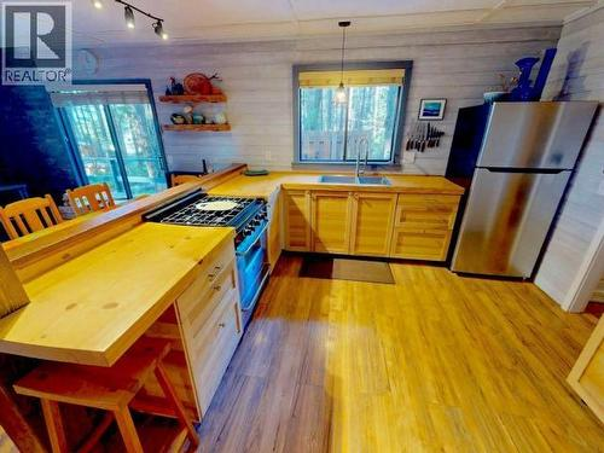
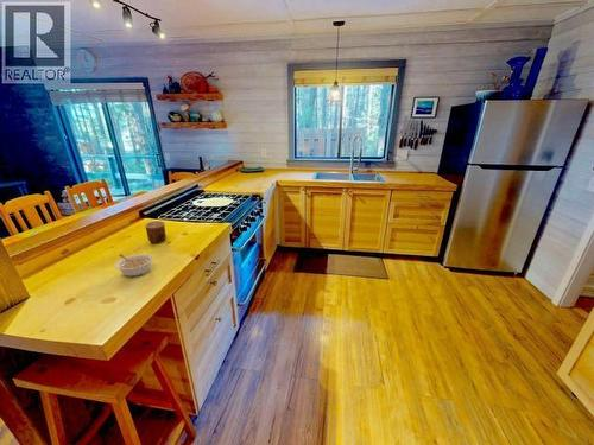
+ legume [114,253,154,278]
+ cup [144,220,168,244]
